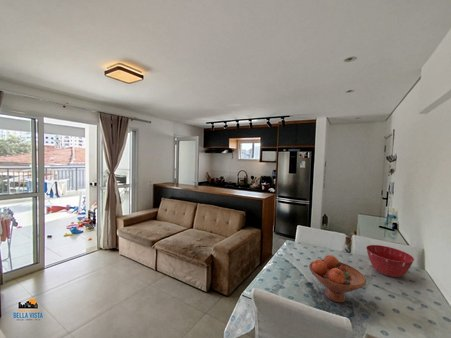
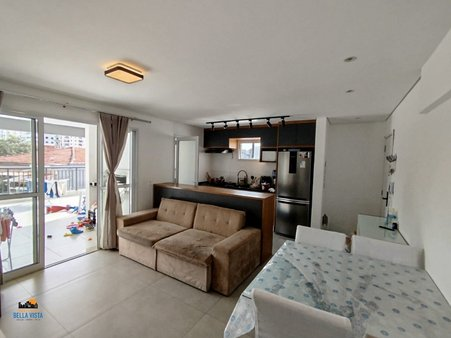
- mixing bowl [365,244,415,278]
- fruit bowl [308,254,367,304]
